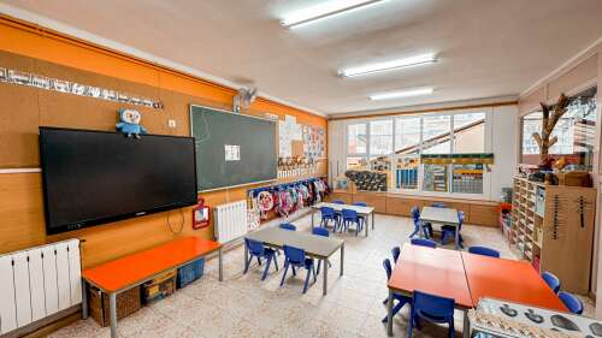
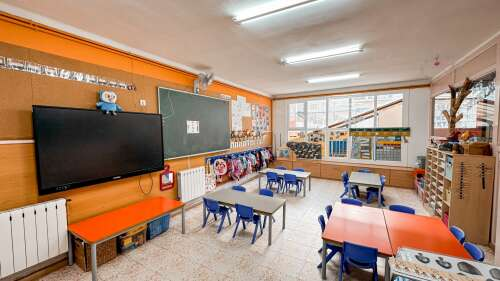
+ ceiling mobile [419,52,456,81]
